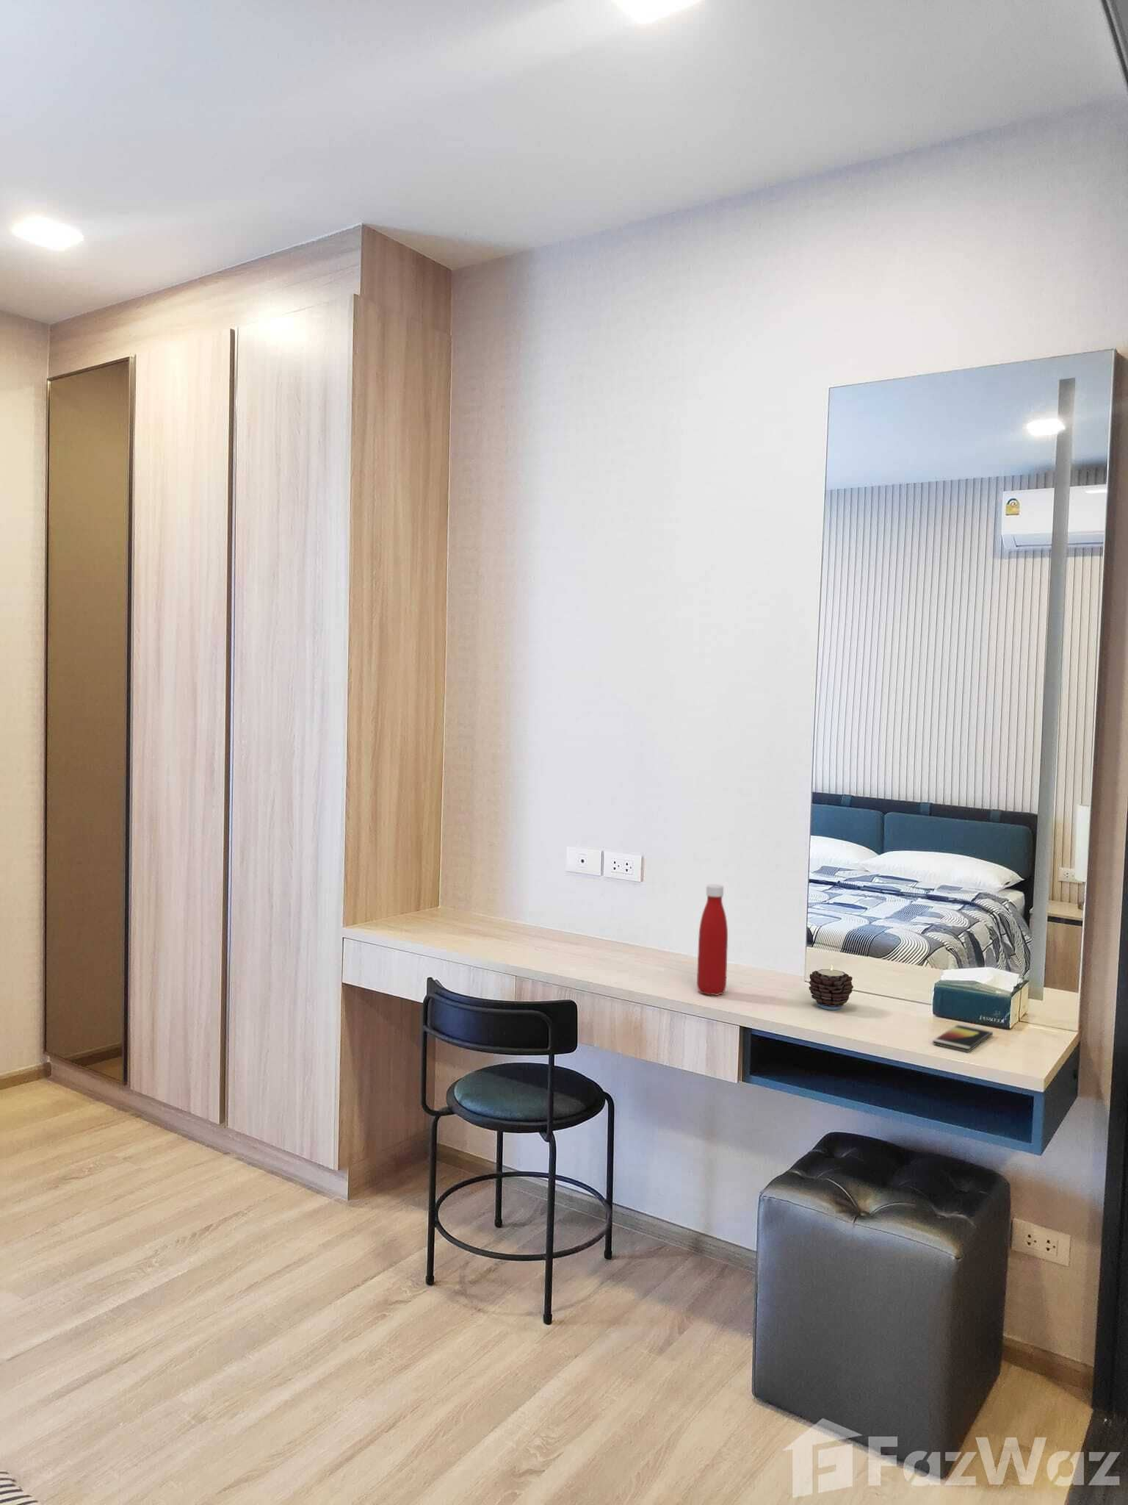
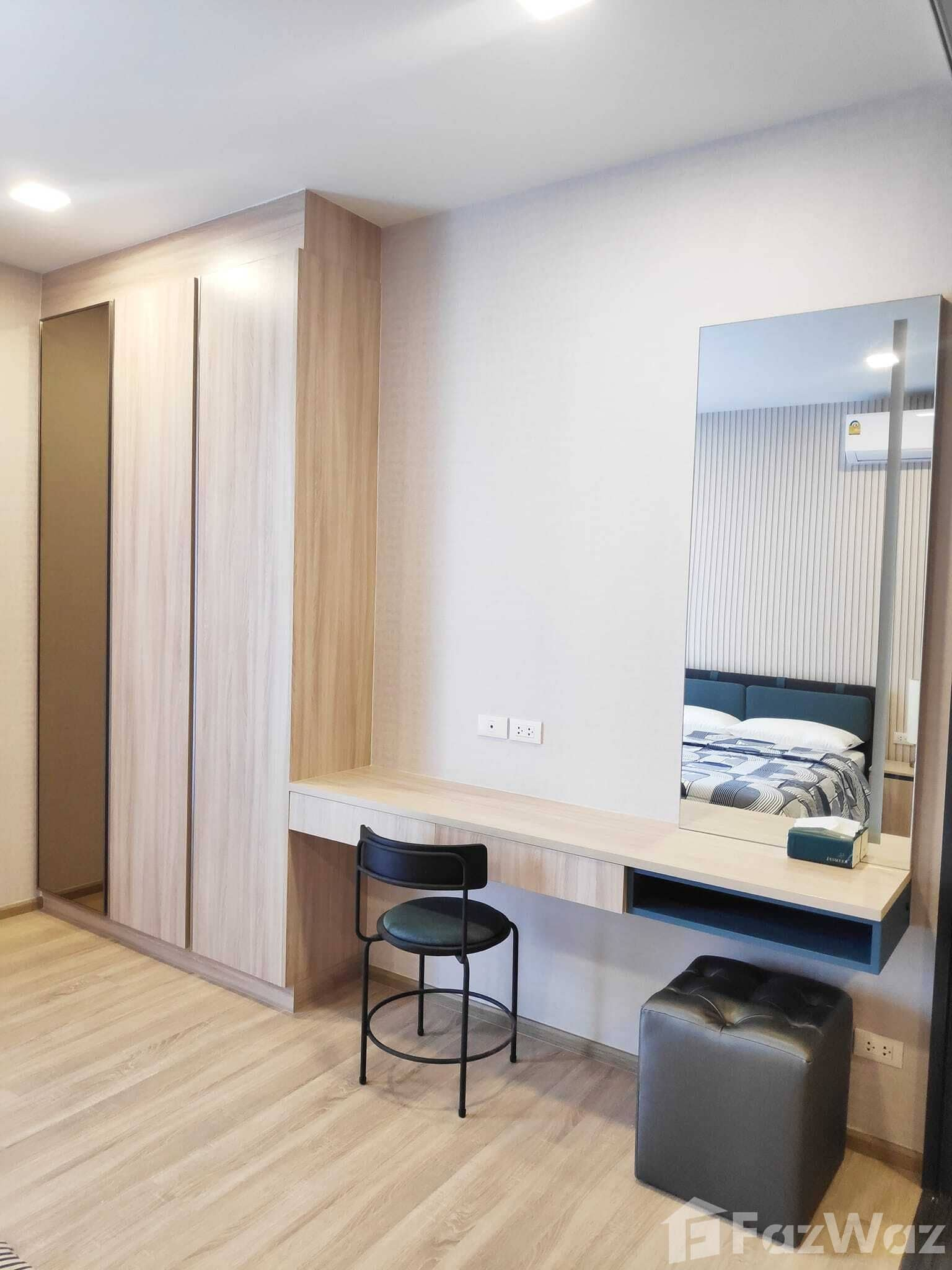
- candle [808,965,854,1011]
- bottle [697,883,729,997]
- smartphone [932,1024,994,1054]
